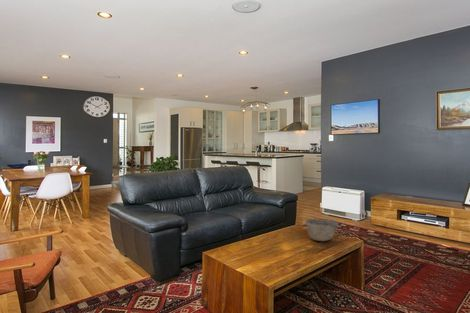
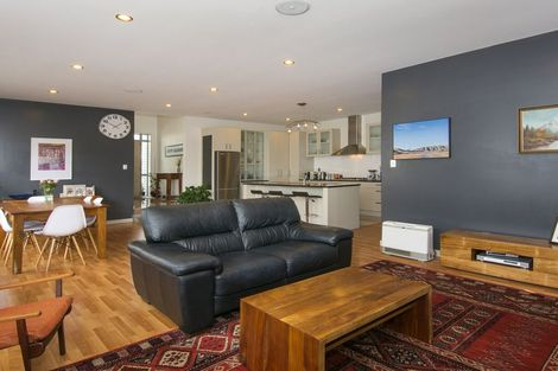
- bowl [304,218,339,242]
